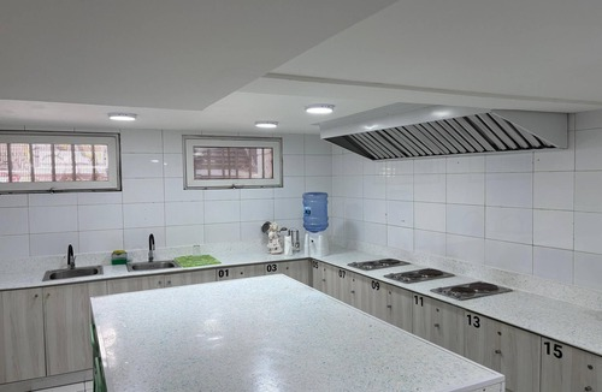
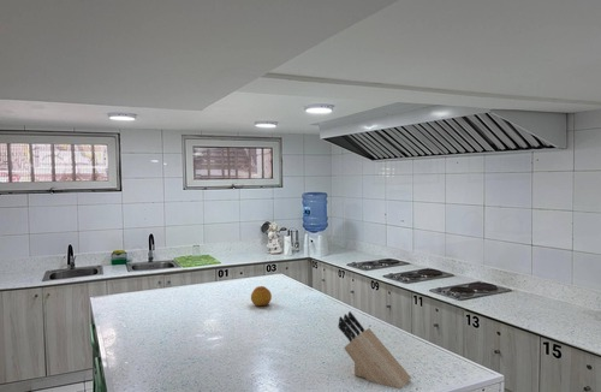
+ knife block [337,310,412,391]
+ fruit [250,285,273,307]
